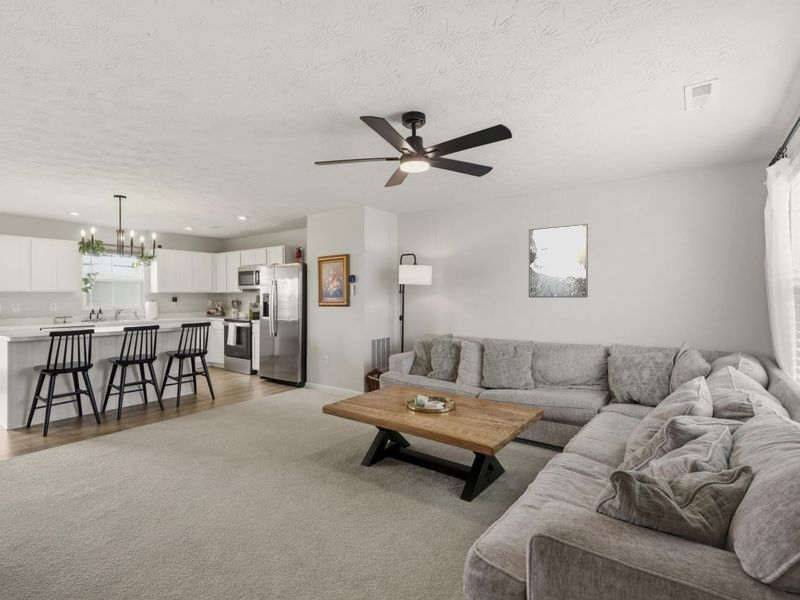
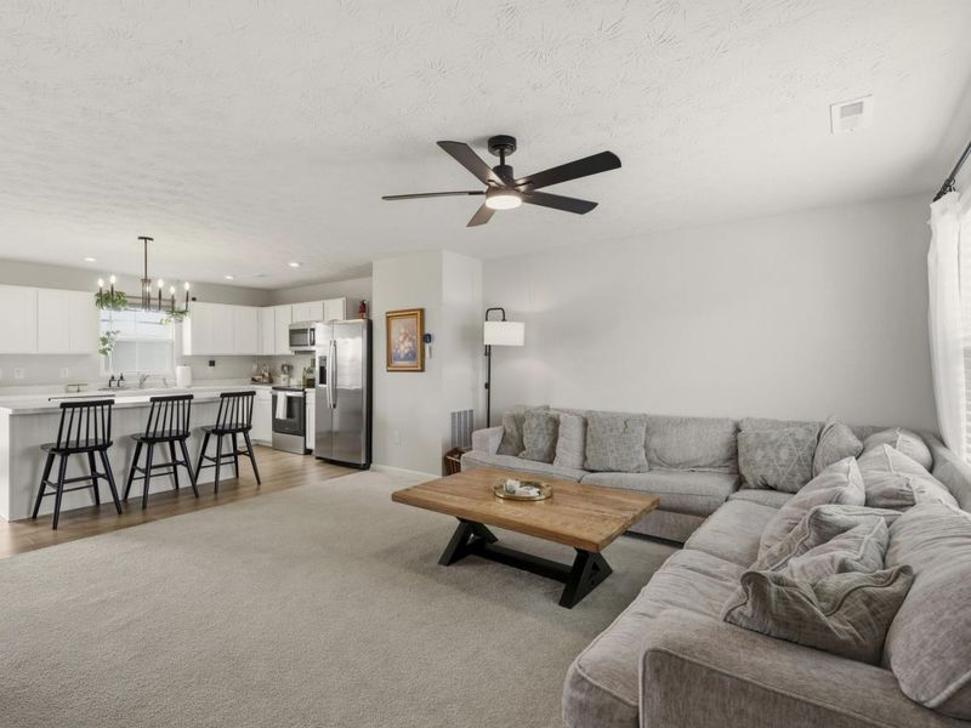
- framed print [528,223,589,299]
